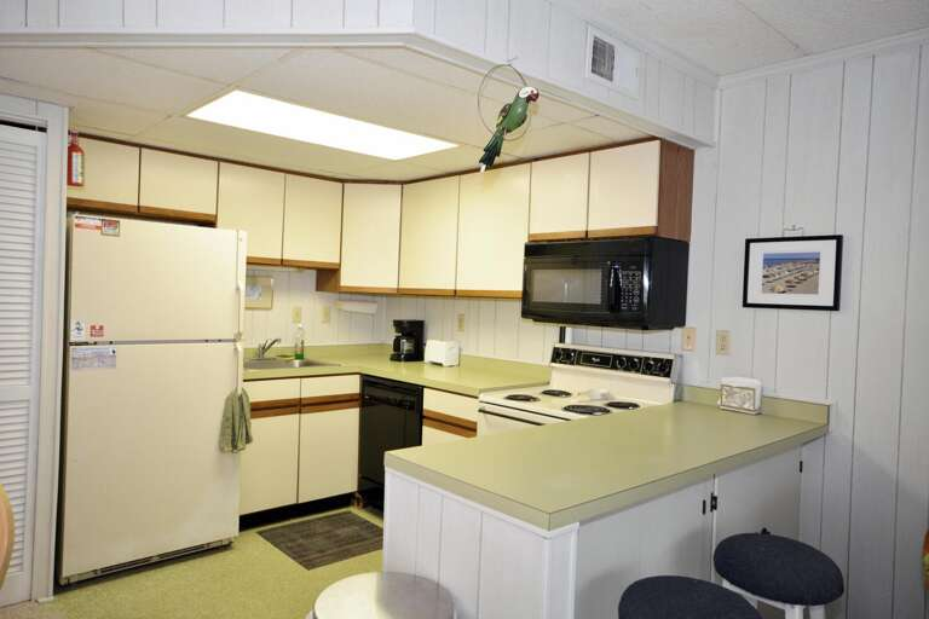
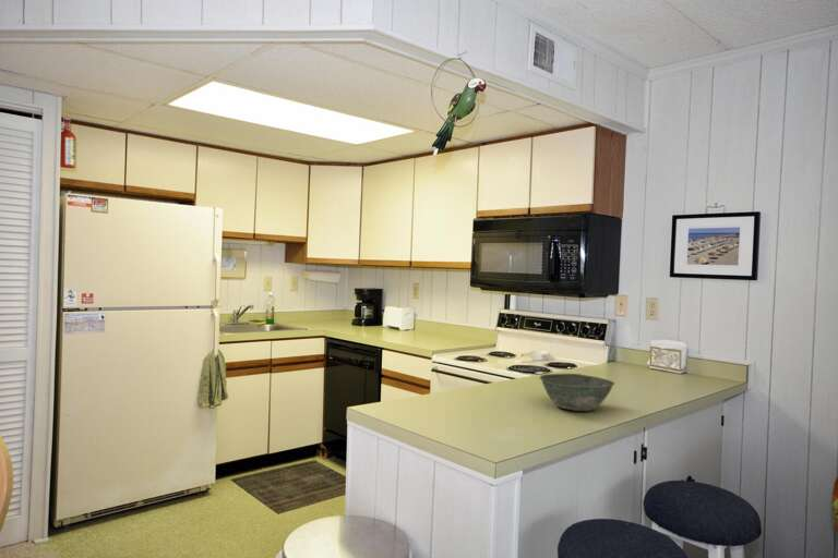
+ bowl [539,373,616,412]
